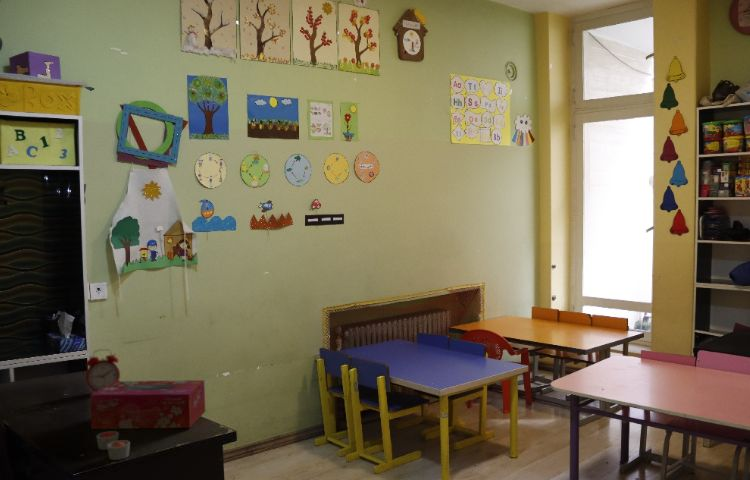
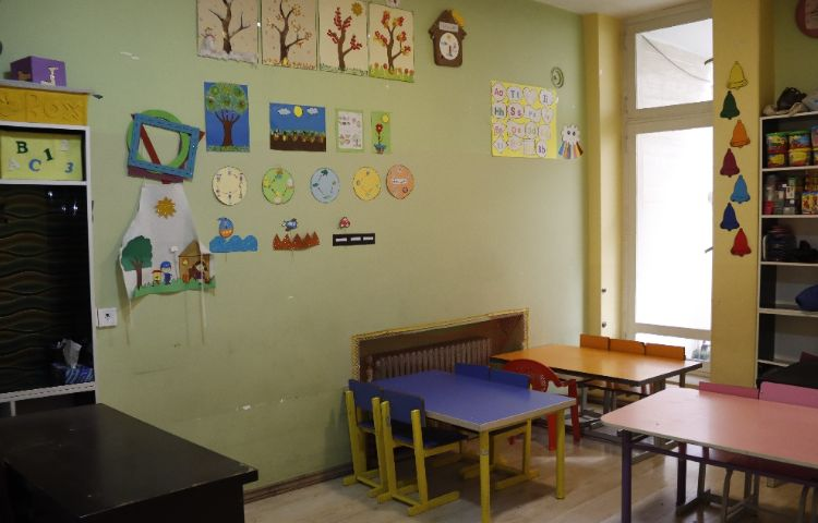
- candle [95,430,131,461]
- alarm clock [85,348,121,394]
- tissue box [89,379,206,430]
